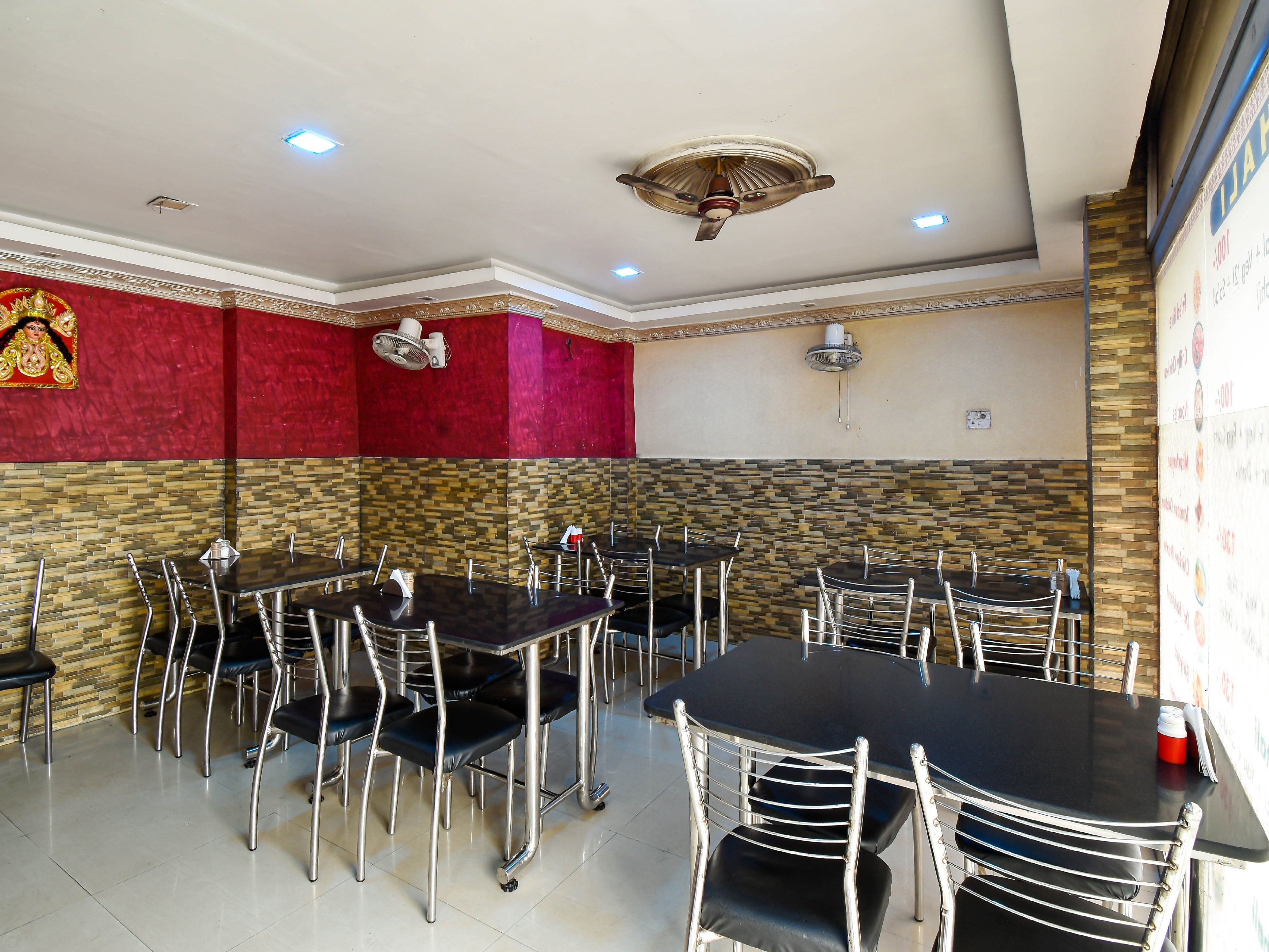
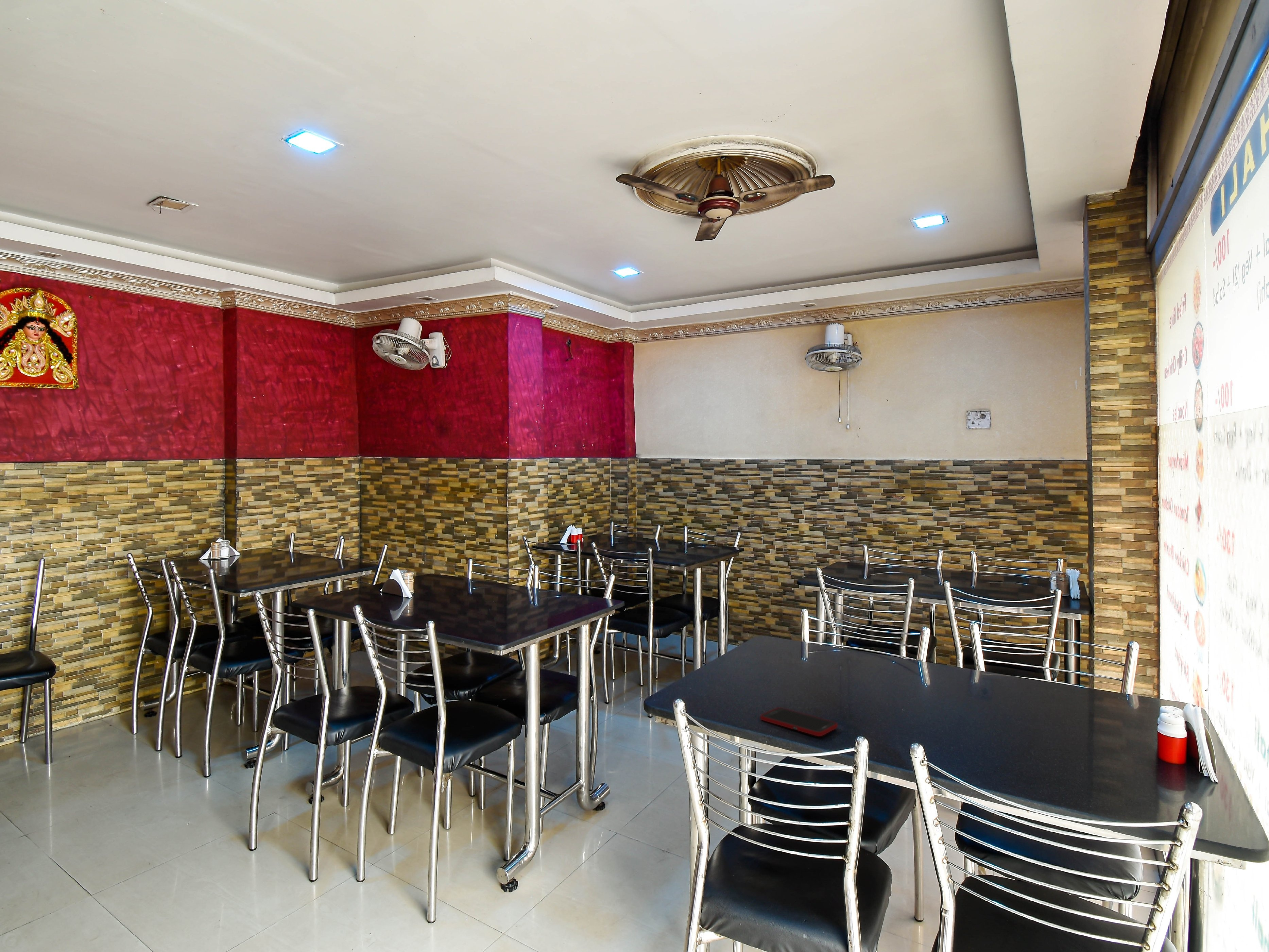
+ cell phone [760,707,838,737]
